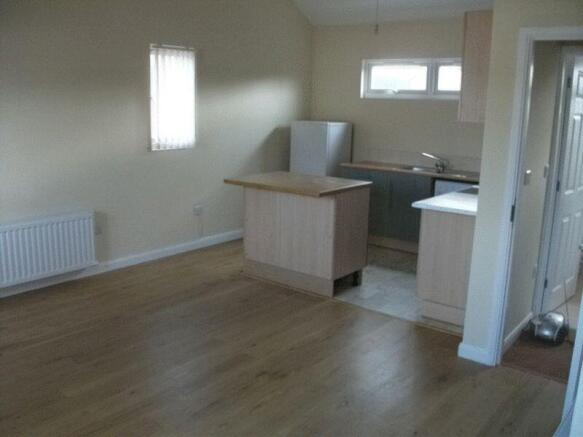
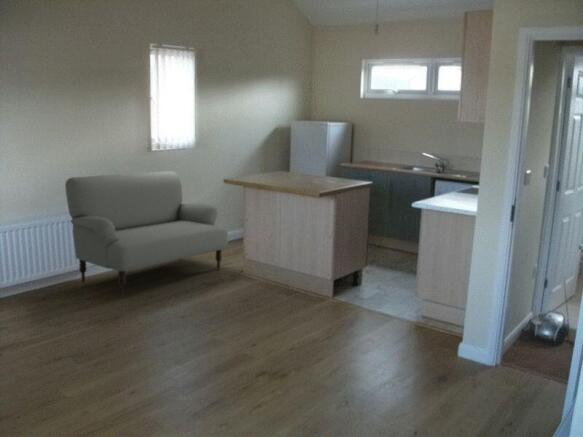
+ sofa [64,170,229,297]
